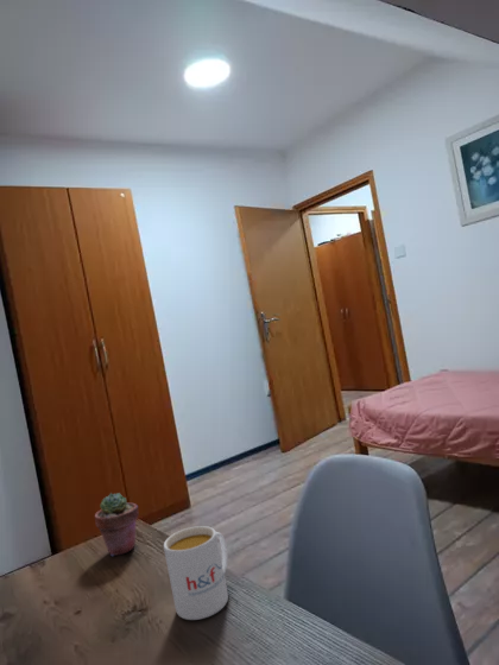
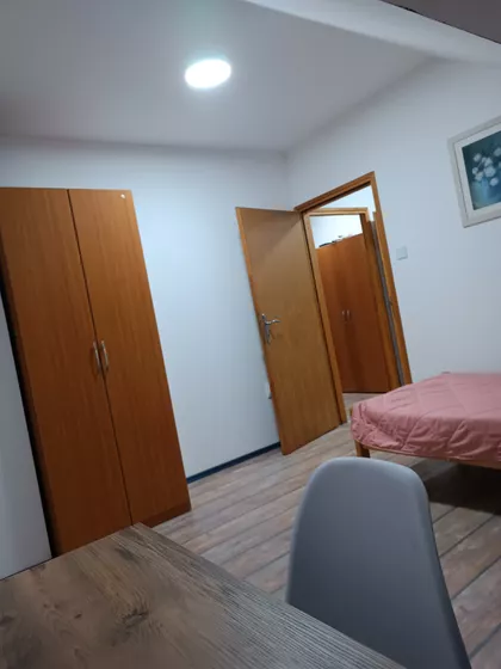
- potted succulent [94,492,139,557]
- mug [163,525,229,621]
